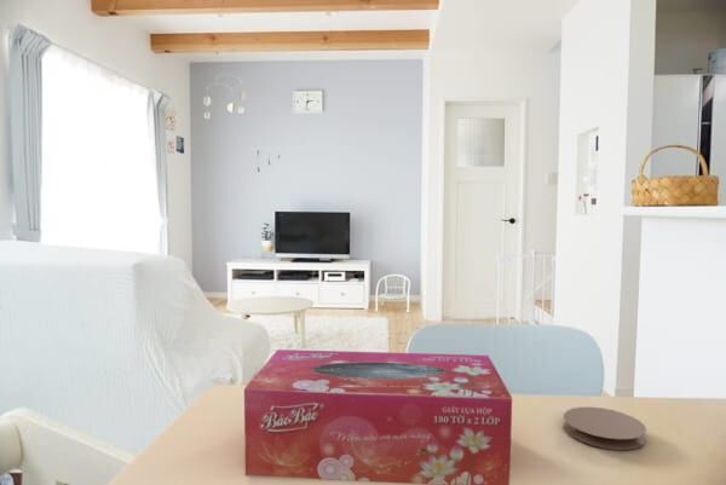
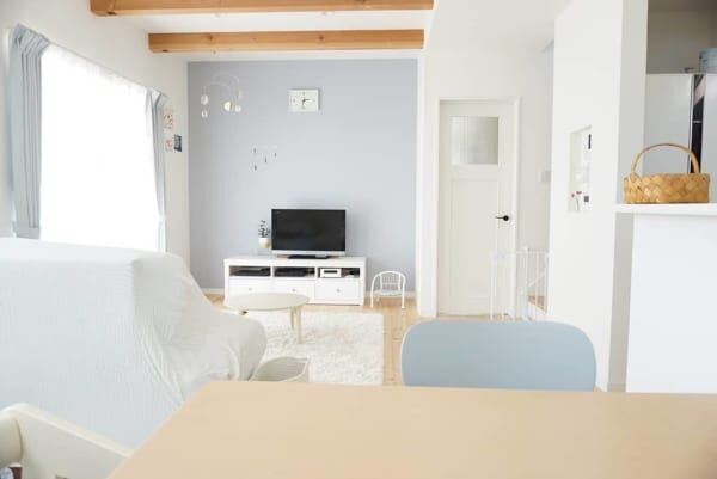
- coaster [563,406,647,451]
- tissue box [243,348,513,485]
